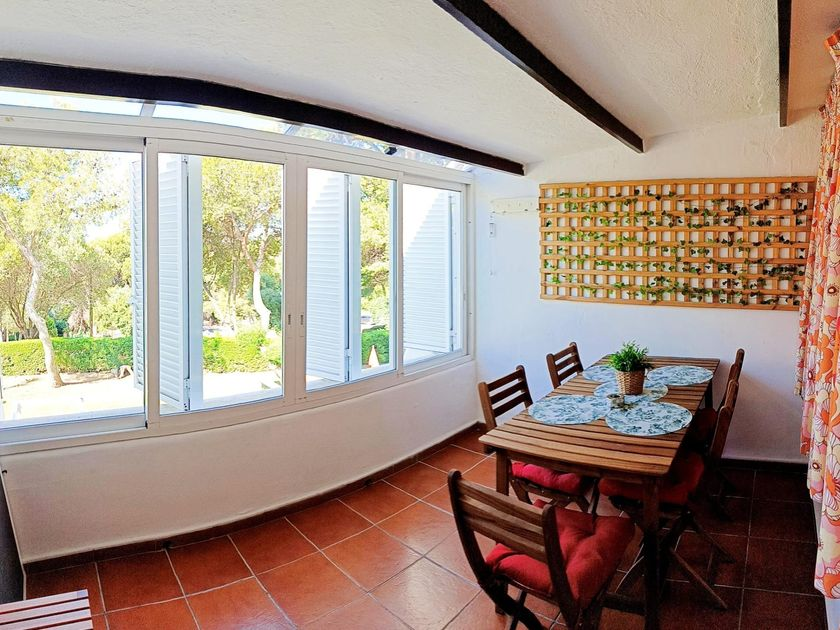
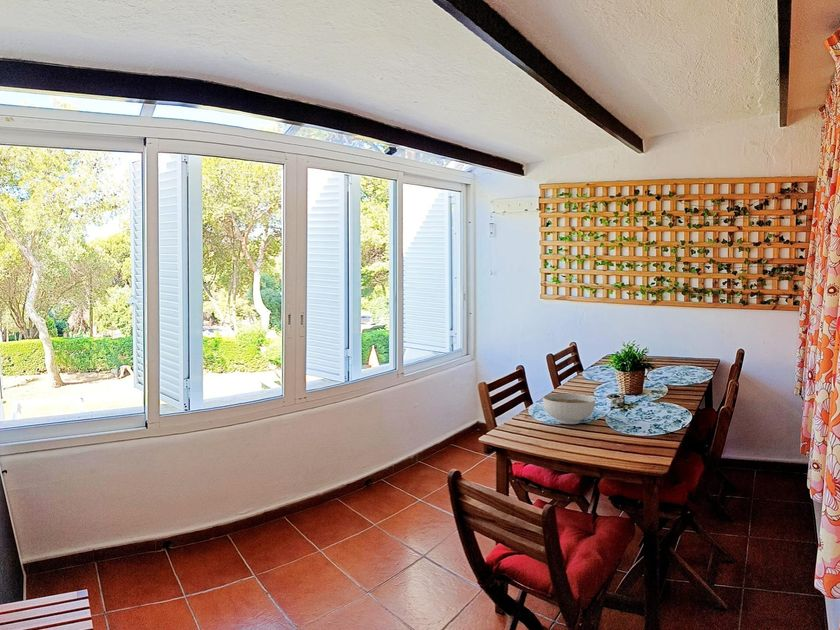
+ bowl [542,393,596,425]
